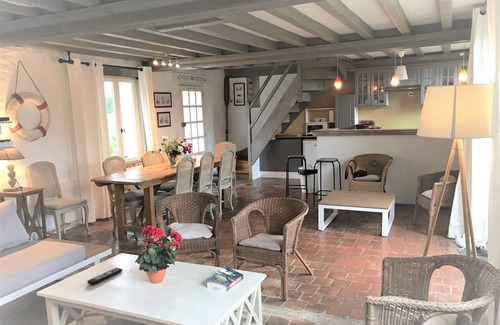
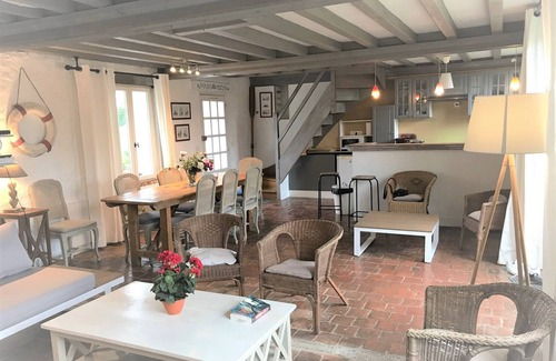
- remote control [86,267,123,286]
